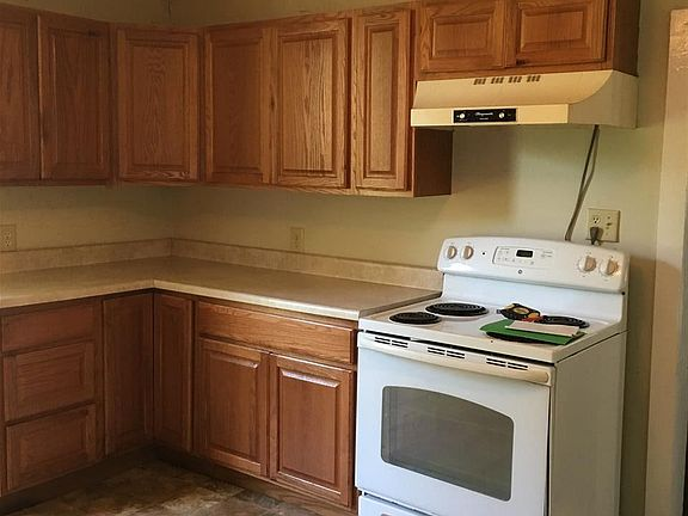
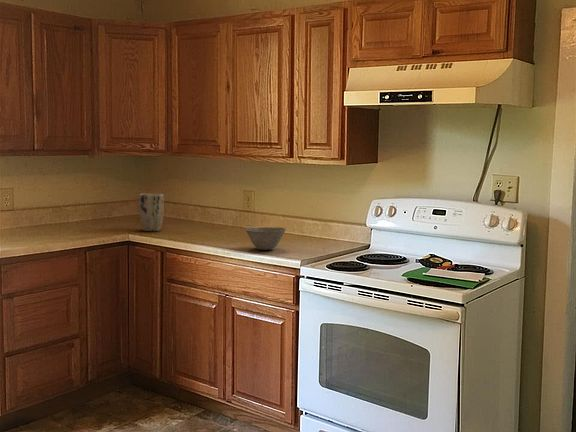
+ bowl [245,226,287,251]
+ plant pot [138,193,165,232]
